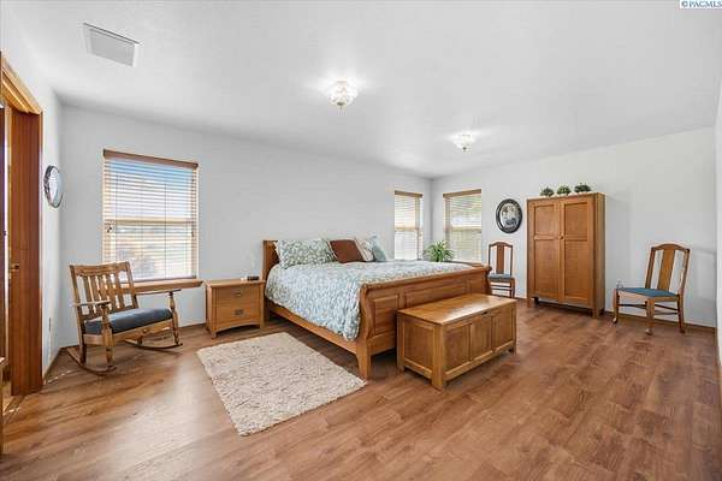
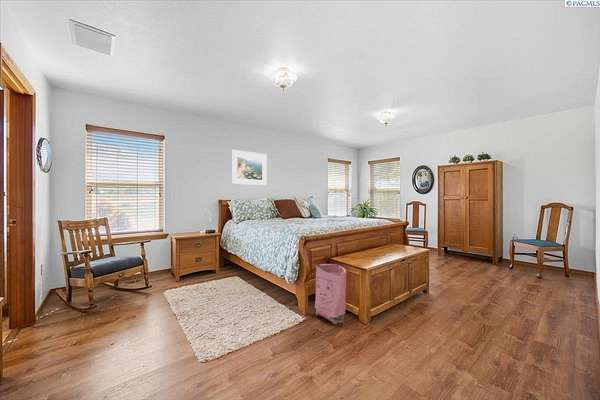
+ bag [314,263,347,325]
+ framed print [231,149,268,186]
